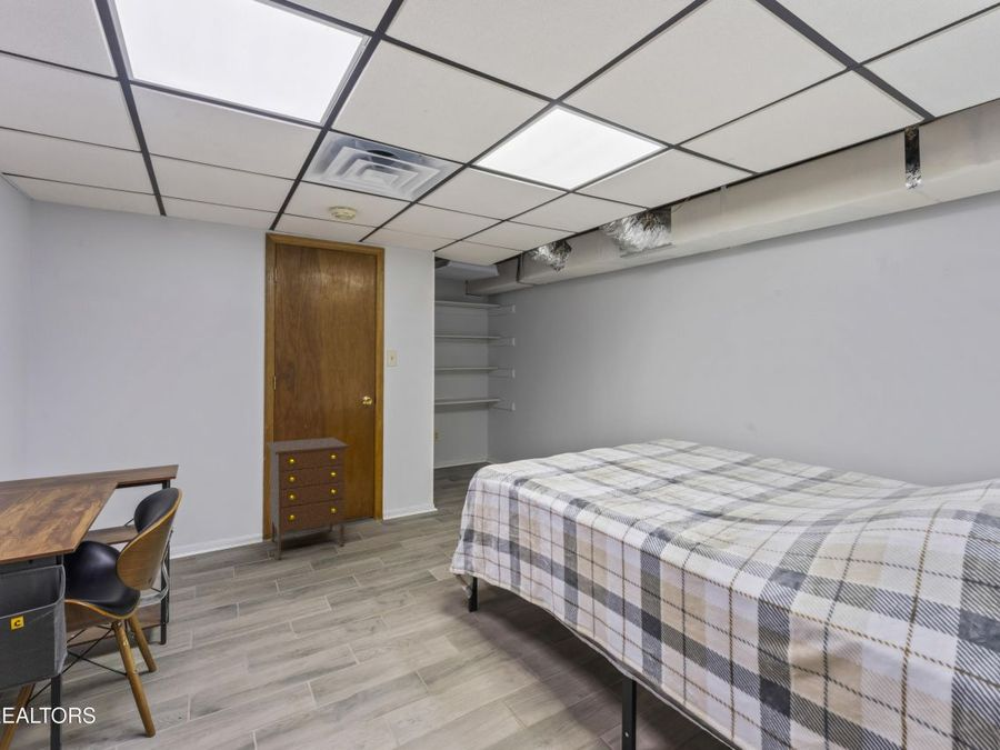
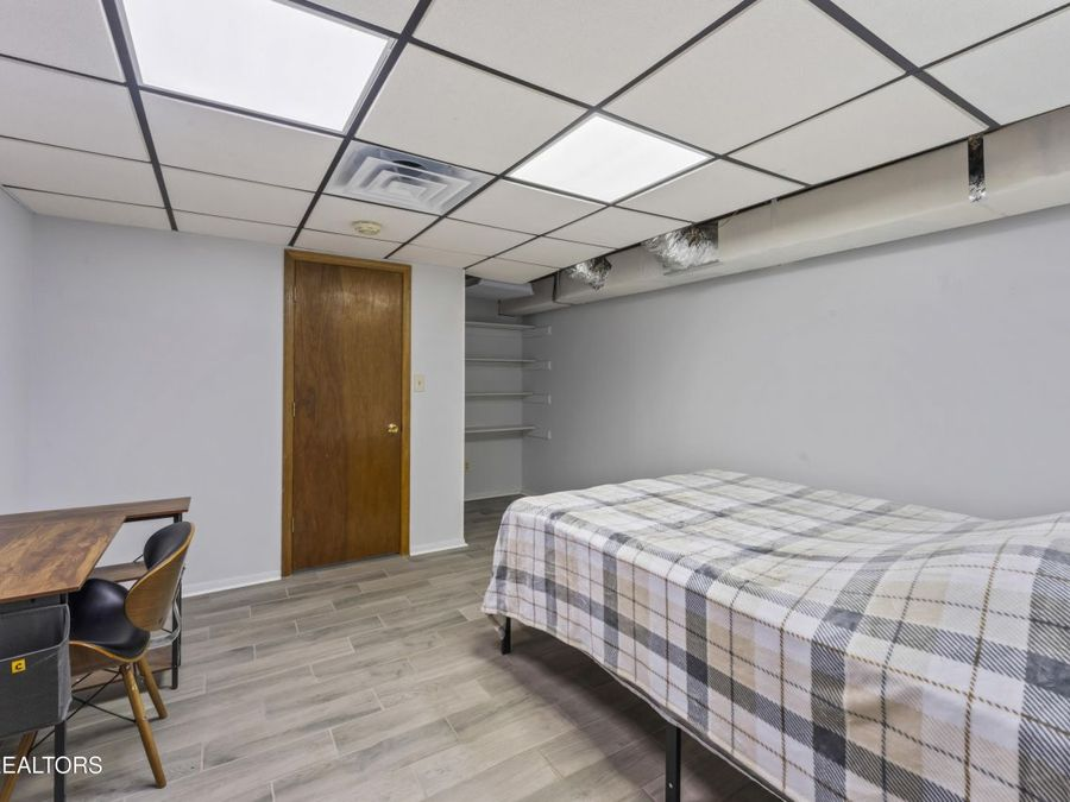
- dresser [266,437,350,560]
